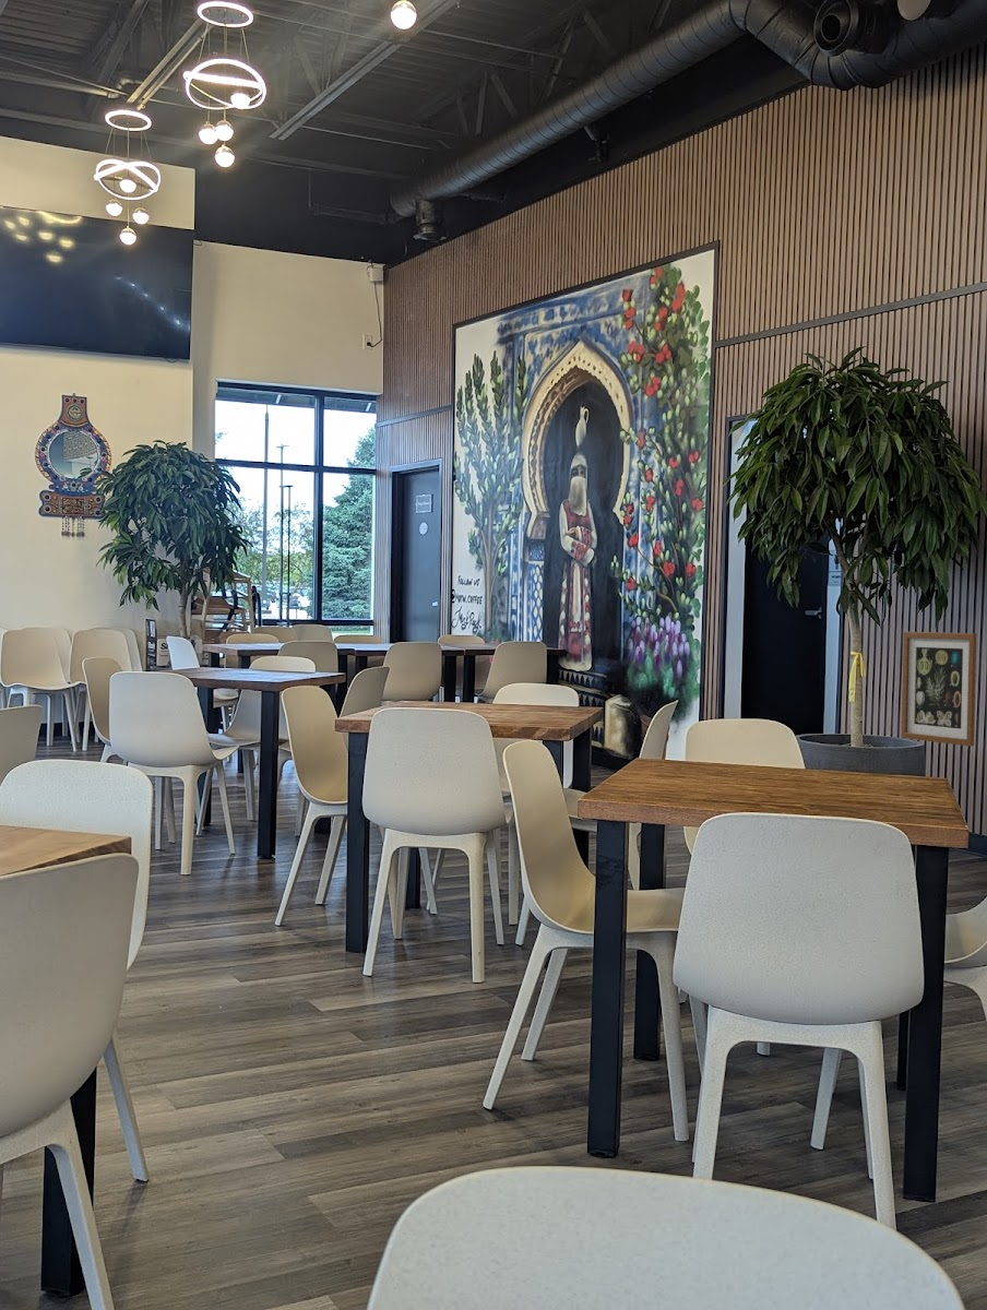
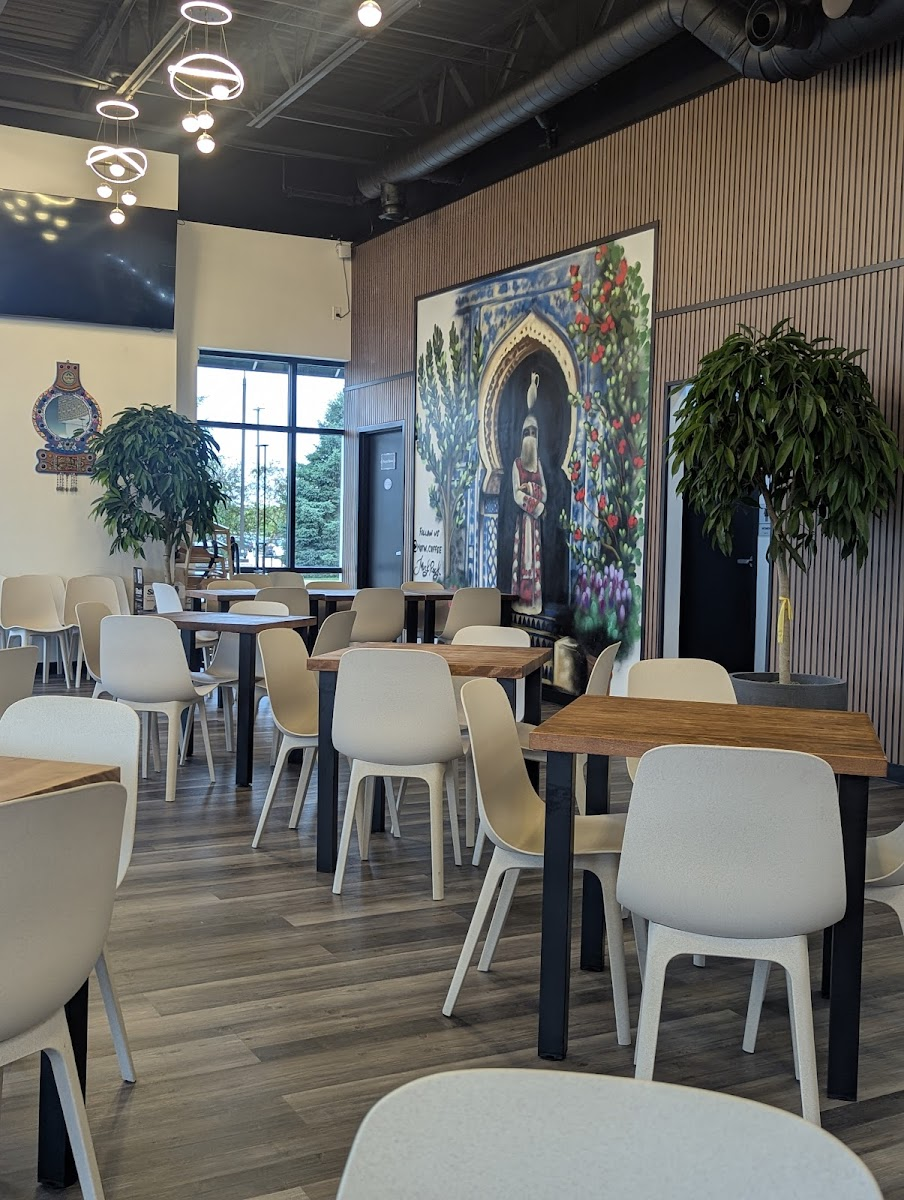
- wall art [901,631,978,748]
